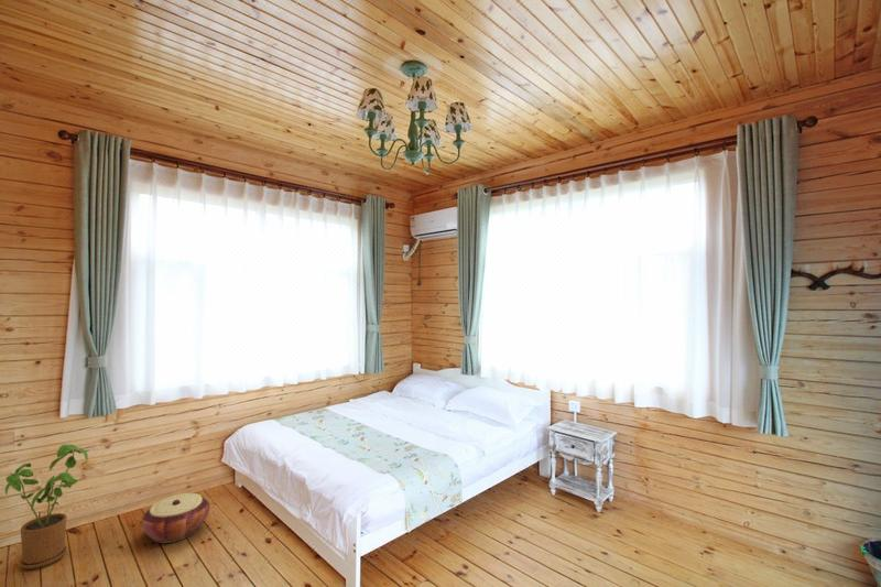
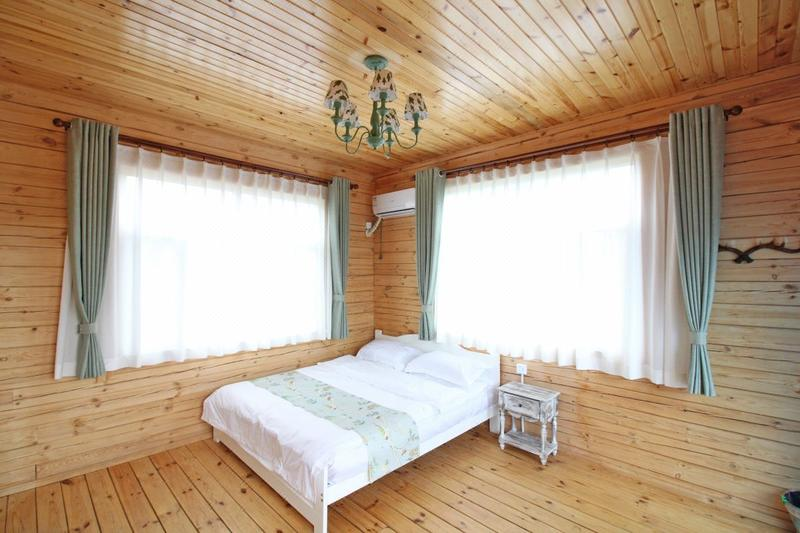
- woven basket [140,492,210,544]
- house plant [4,444,91,570]
